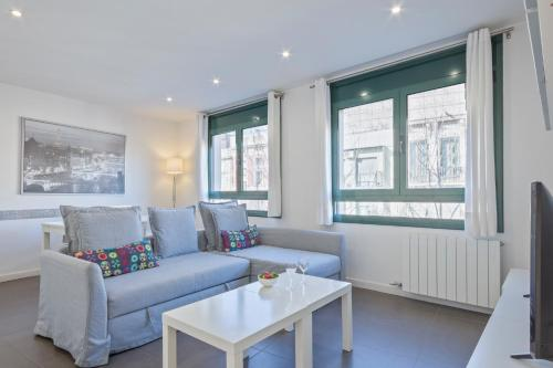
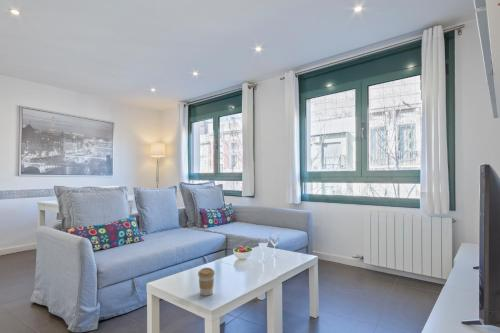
+ coffee cup [197,267,216,297]
